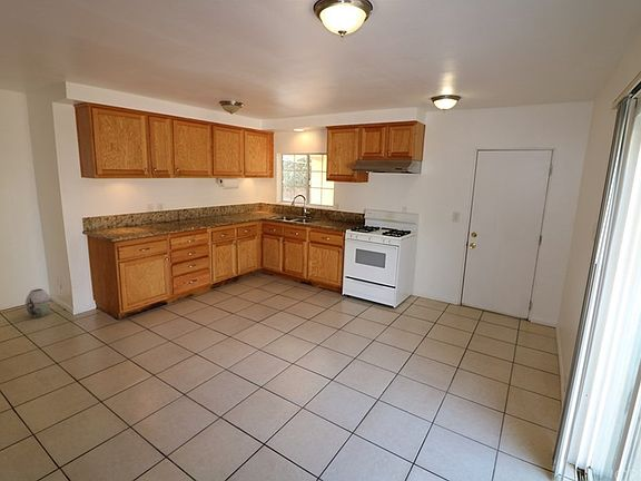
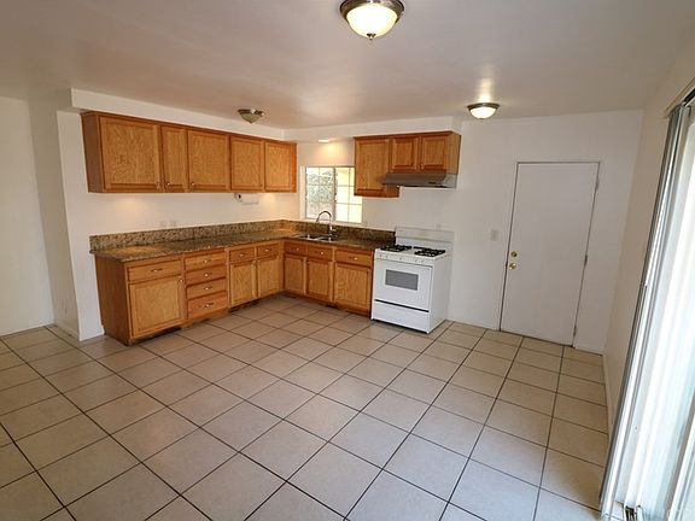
- vase [24,287,51,318]
